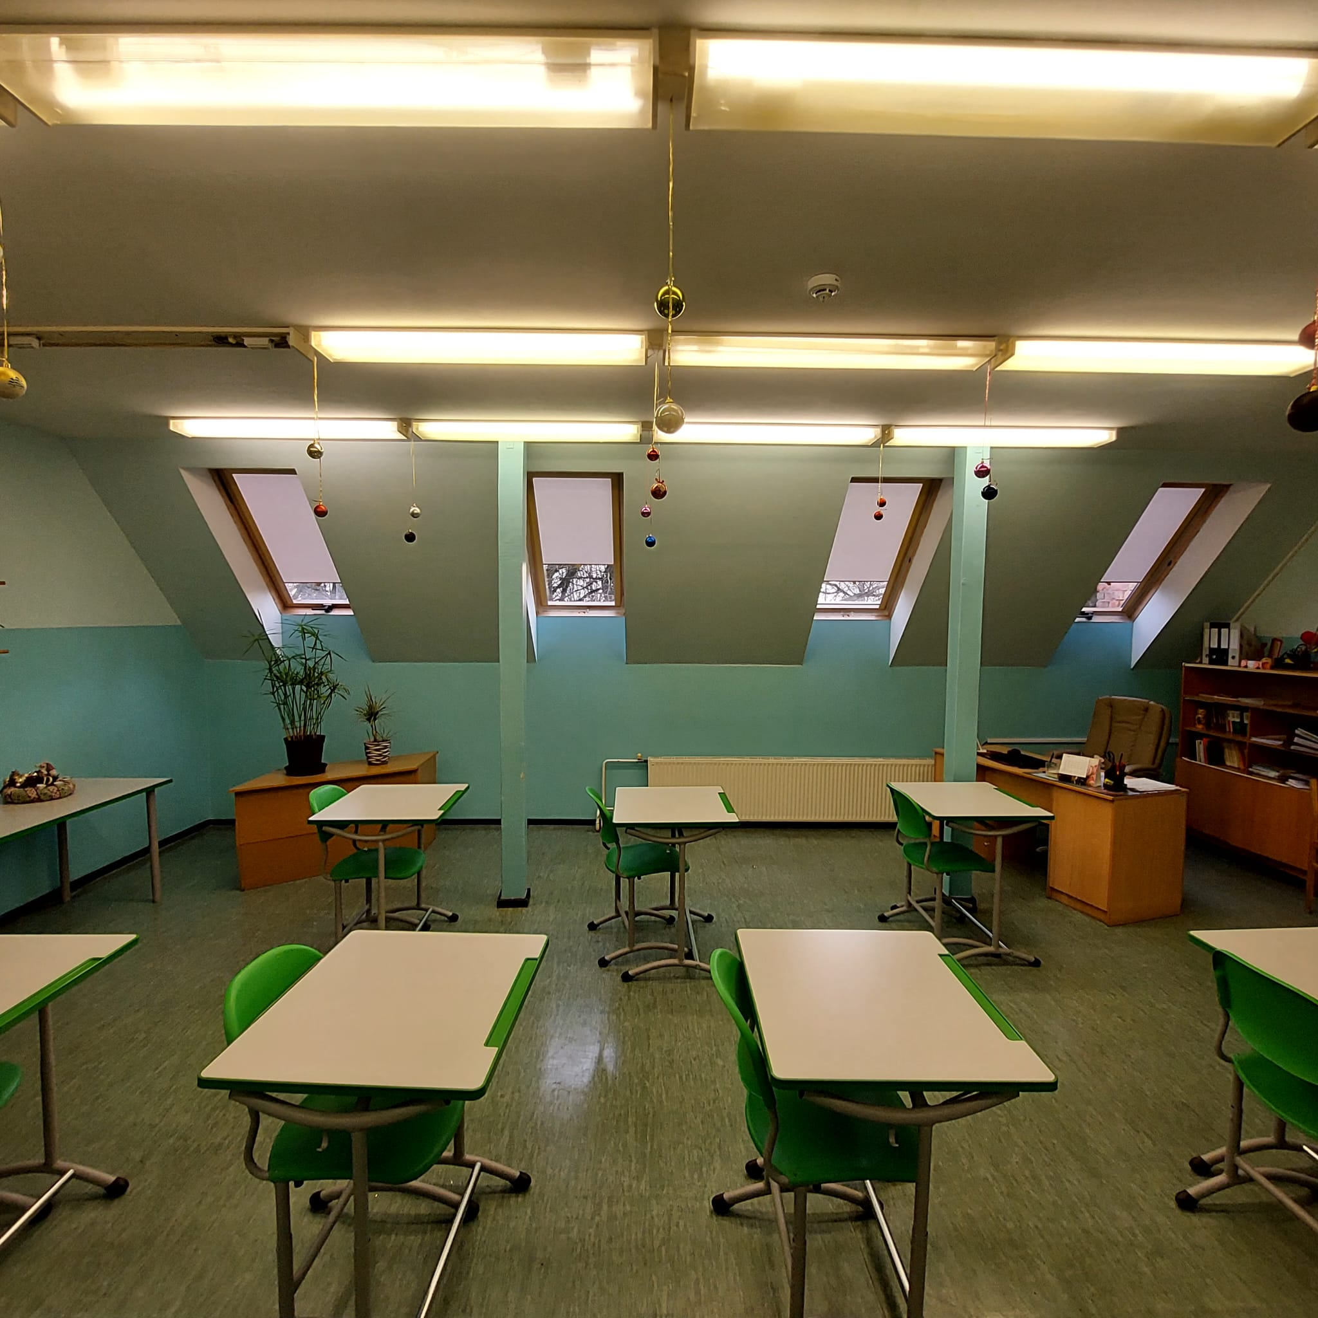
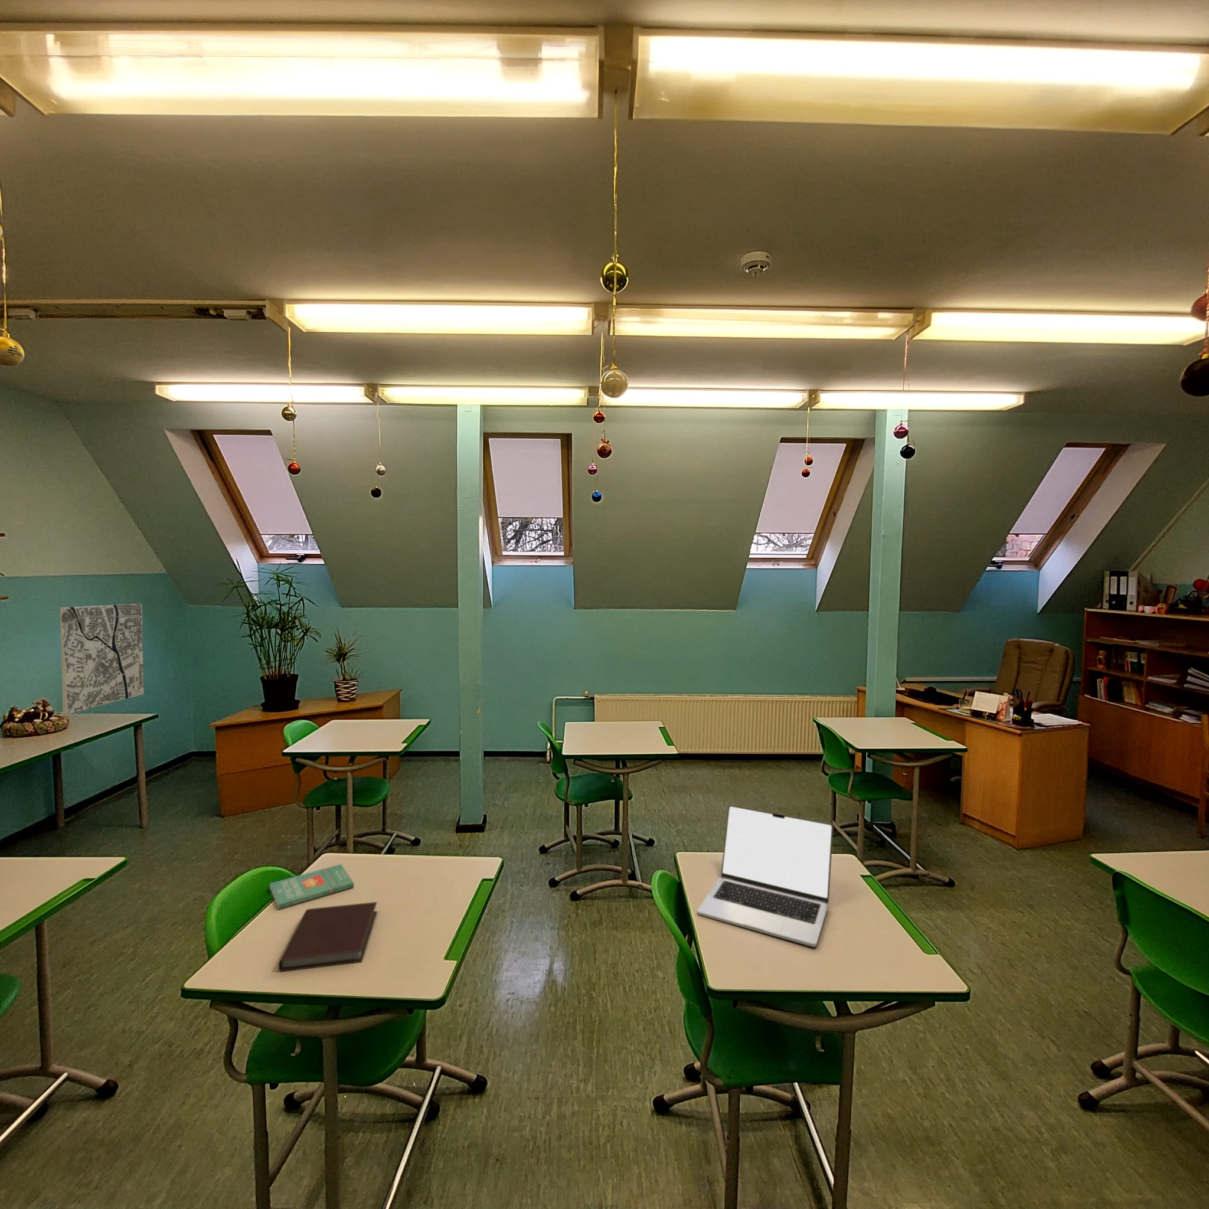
+ book [269,864,354,910]
+ notebook [278,901,378,972]
+ laptop [696,805,834,948]
+ map [59,602,145,715]
